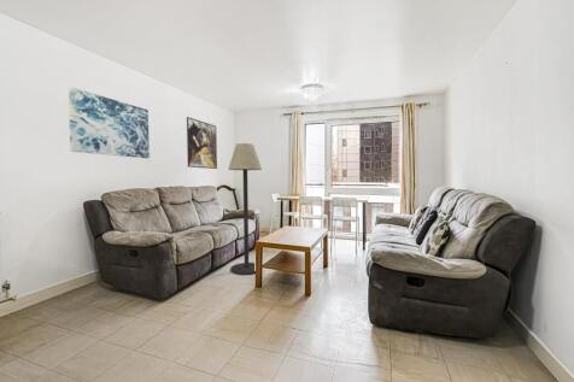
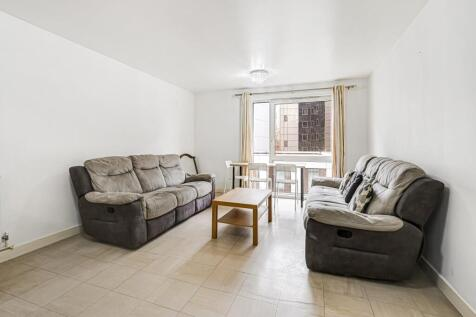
- floor lamp [227,142,263,276]
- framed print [186,116,218,170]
- wall art [68,86,151,159]
